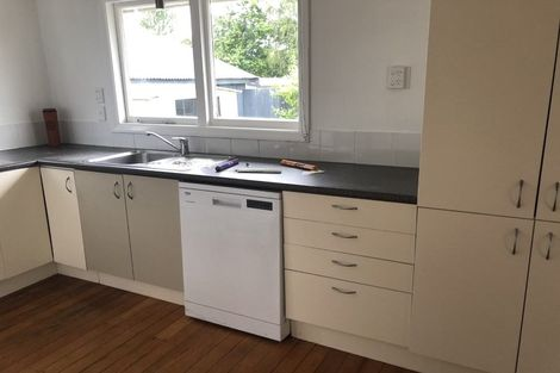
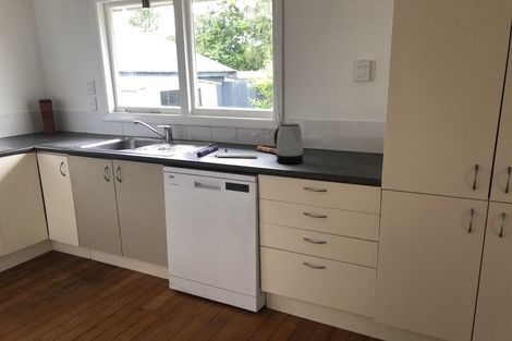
+ kettle [272,122,304,165]
